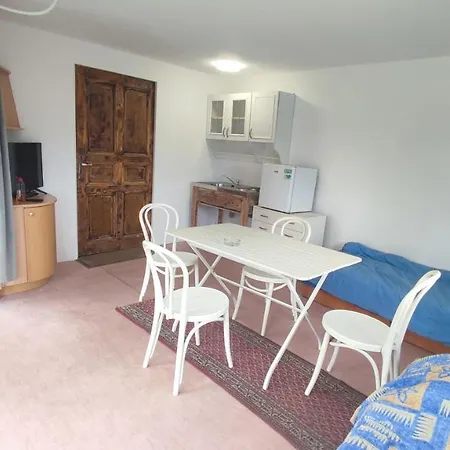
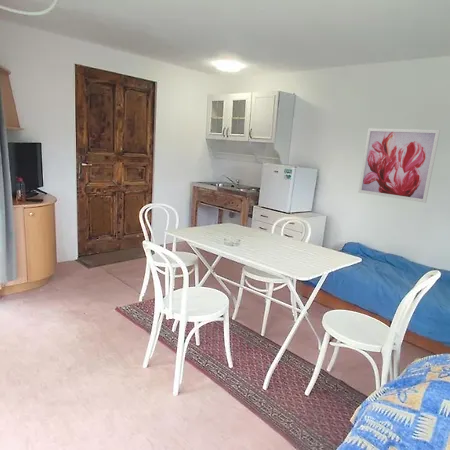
+ wall art [358,127,441,204]
